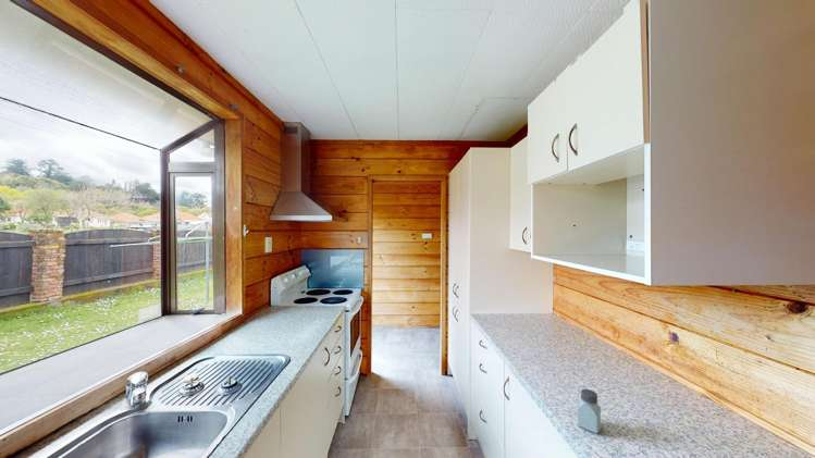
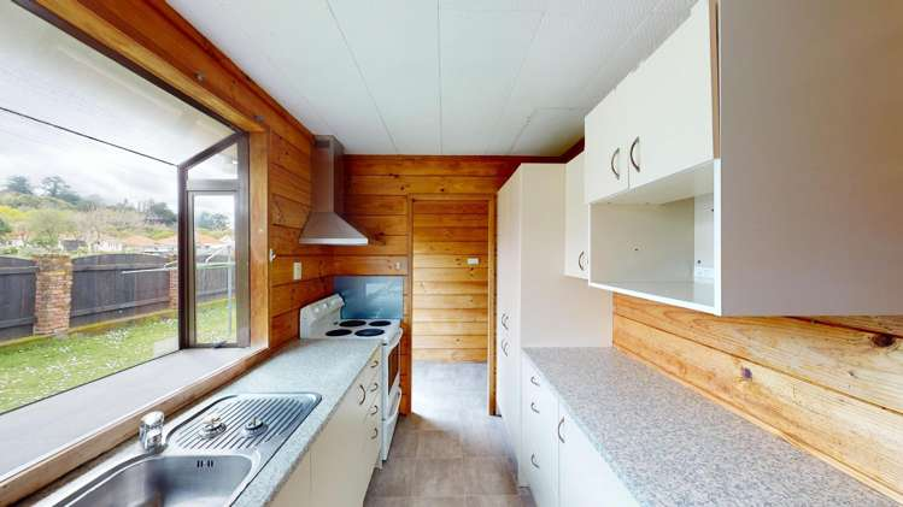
- saltshaker [577,388,602,434]
